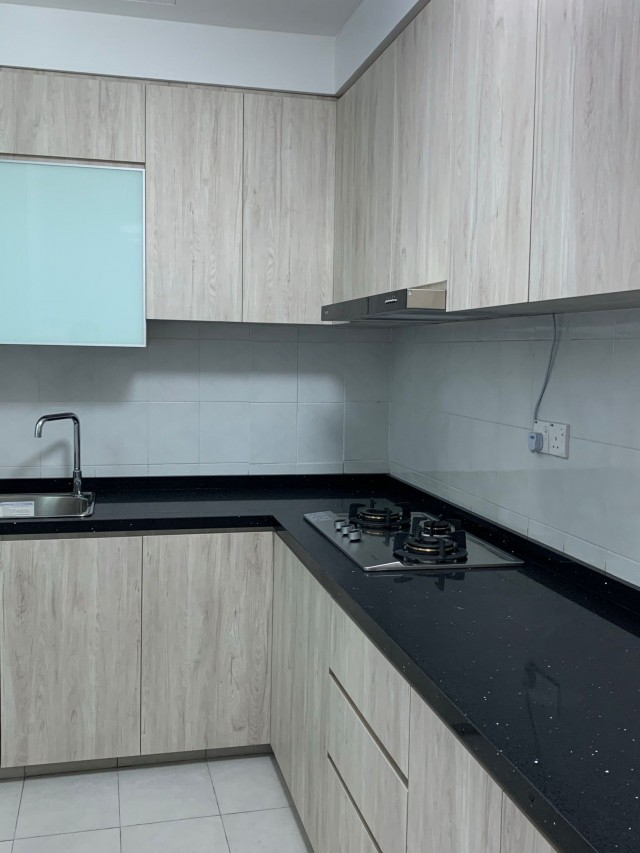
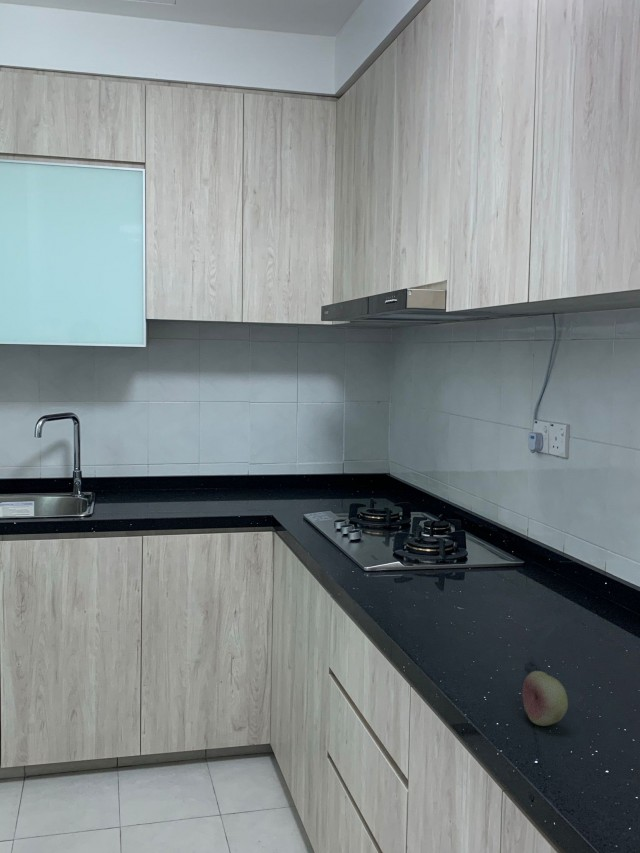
+ fruit [521,670,569,727]
